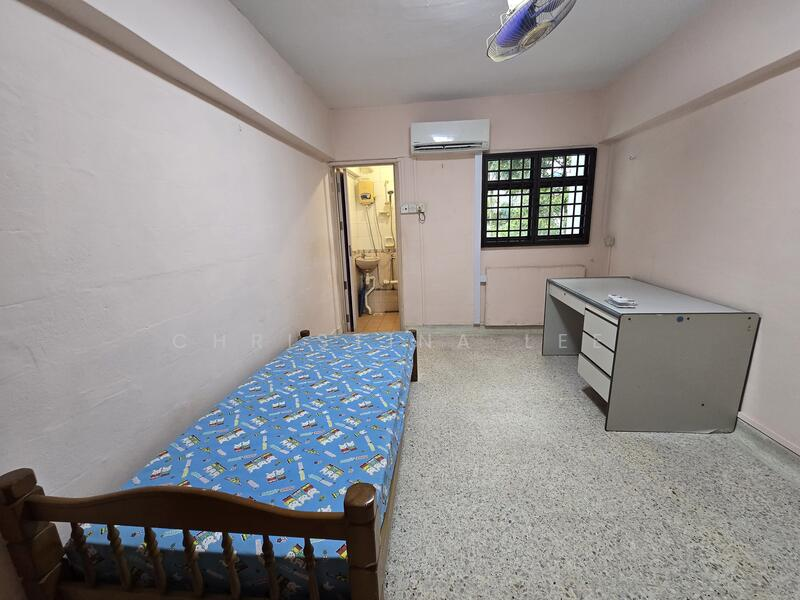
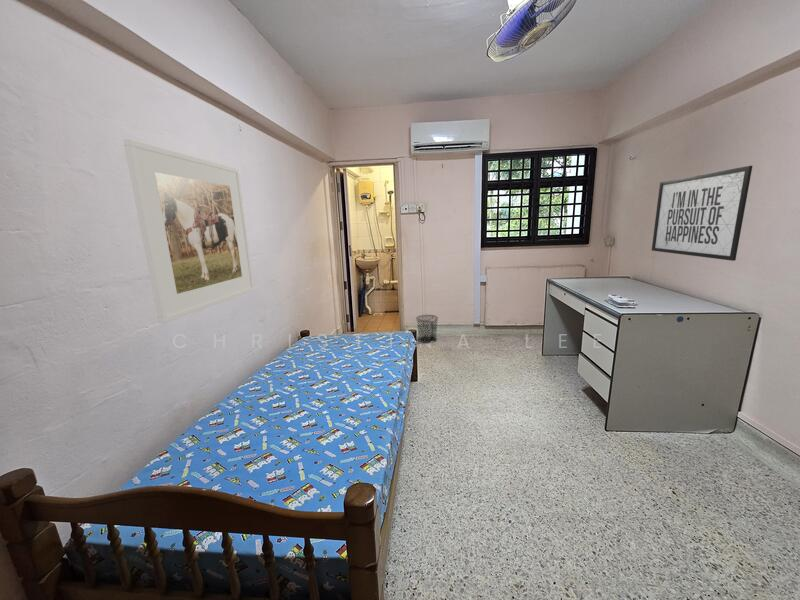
+ waste bin [415,314,439,344]
+ mirror [651,165,753,262]
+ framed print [122,138,255,324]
